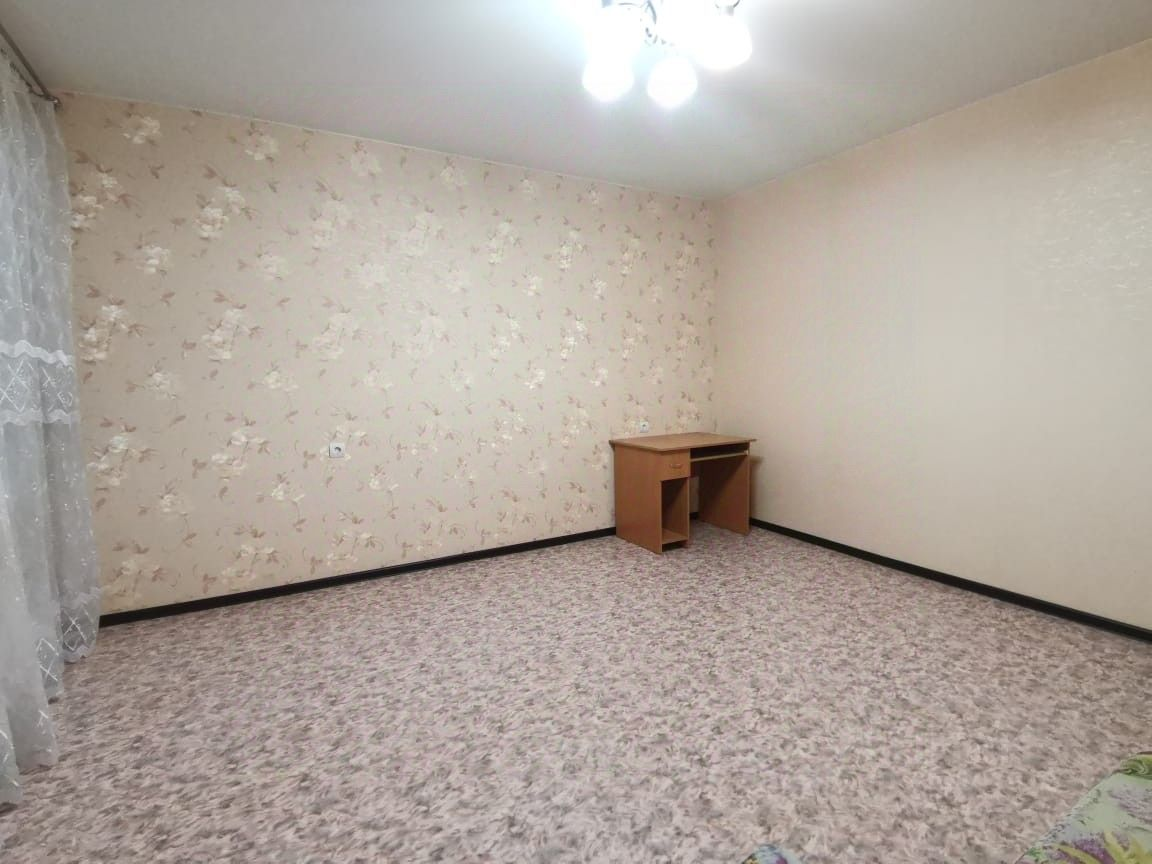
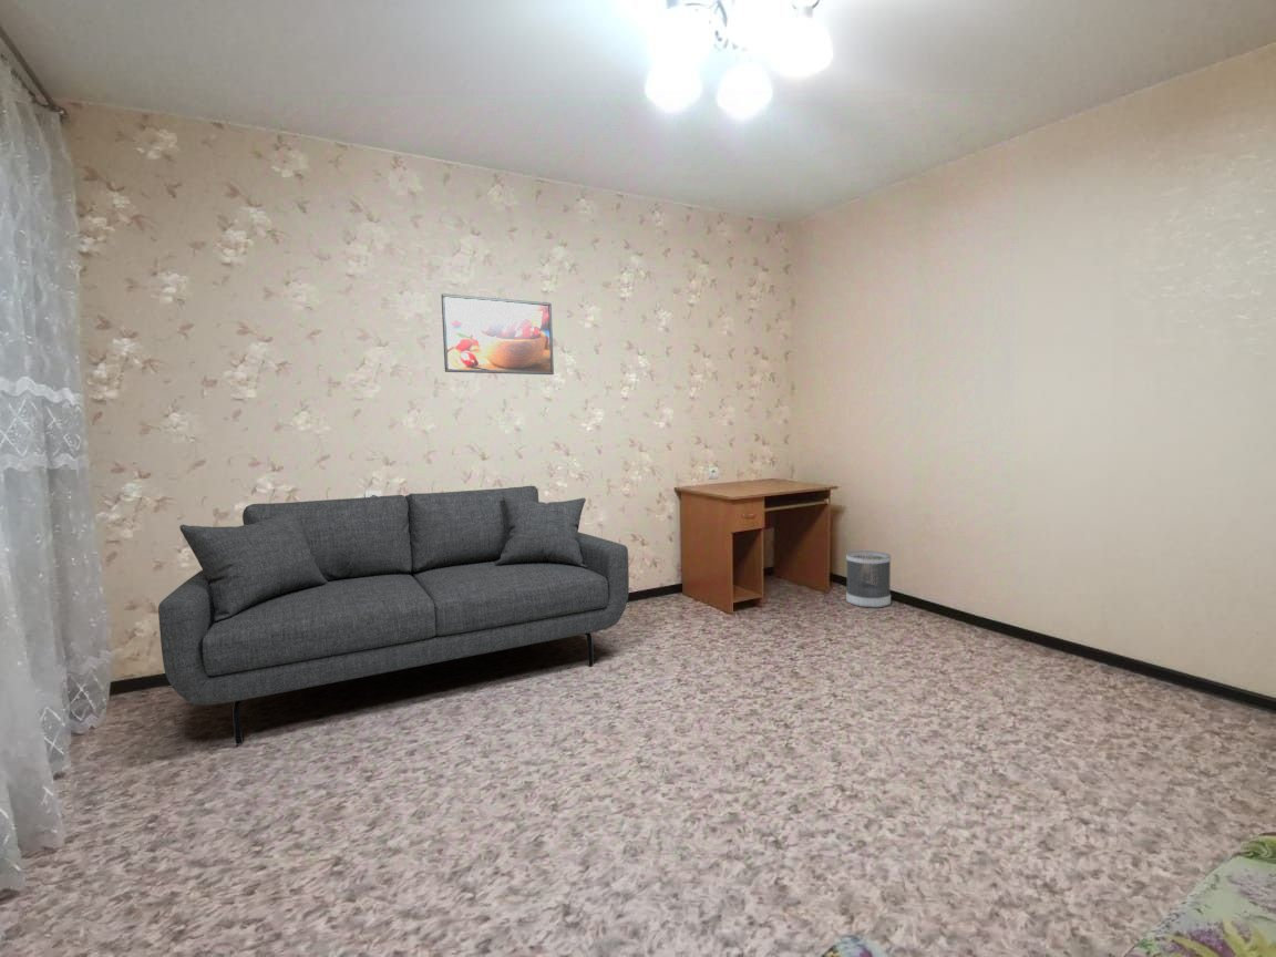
+ sofa [157,485,630,744]
+ wastebasket [845,549,892,609]
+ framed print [440,292,555,375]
